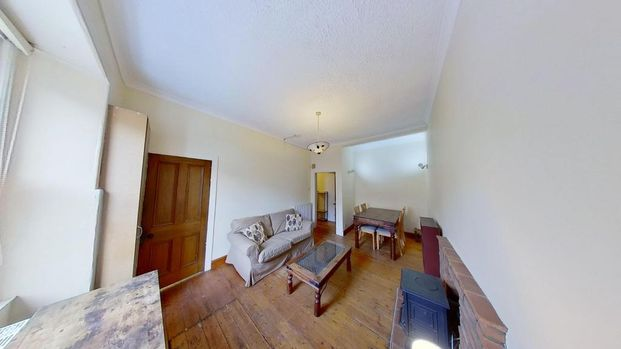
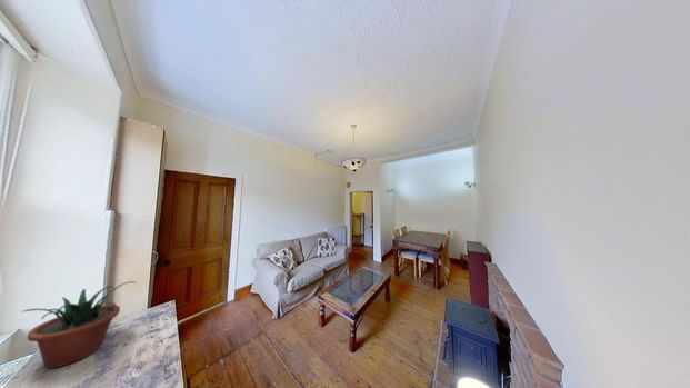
+ potted plant [21,280,137,369]
